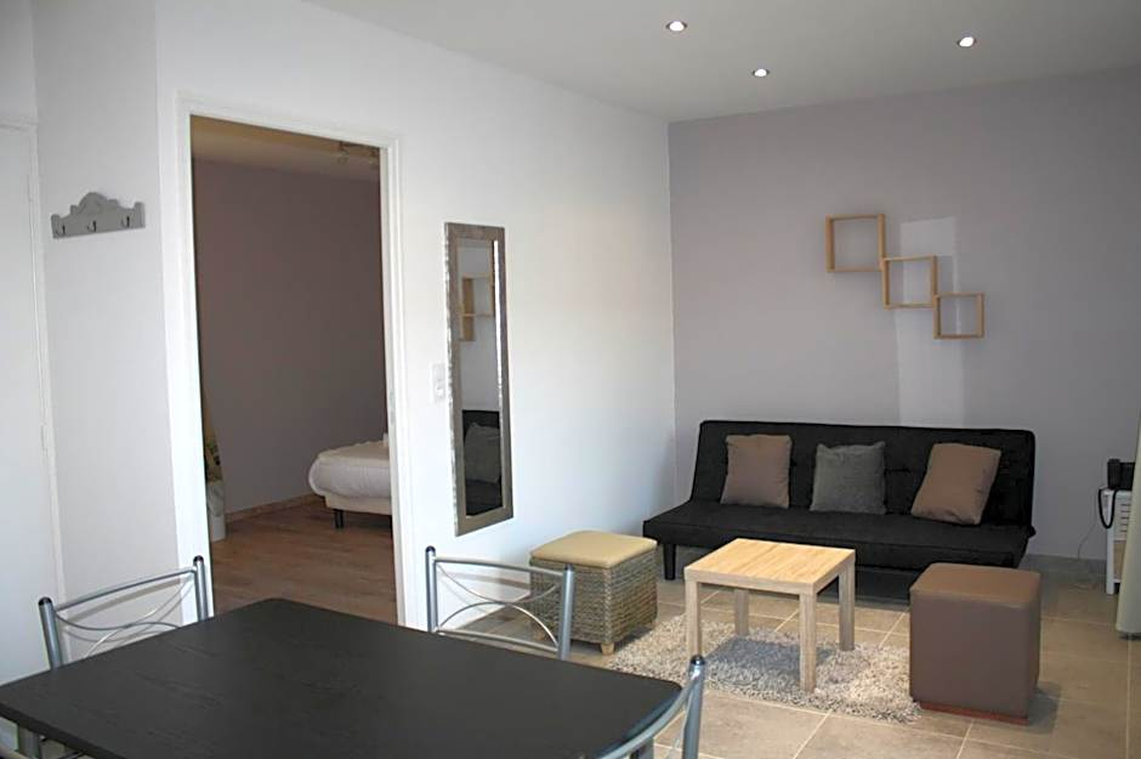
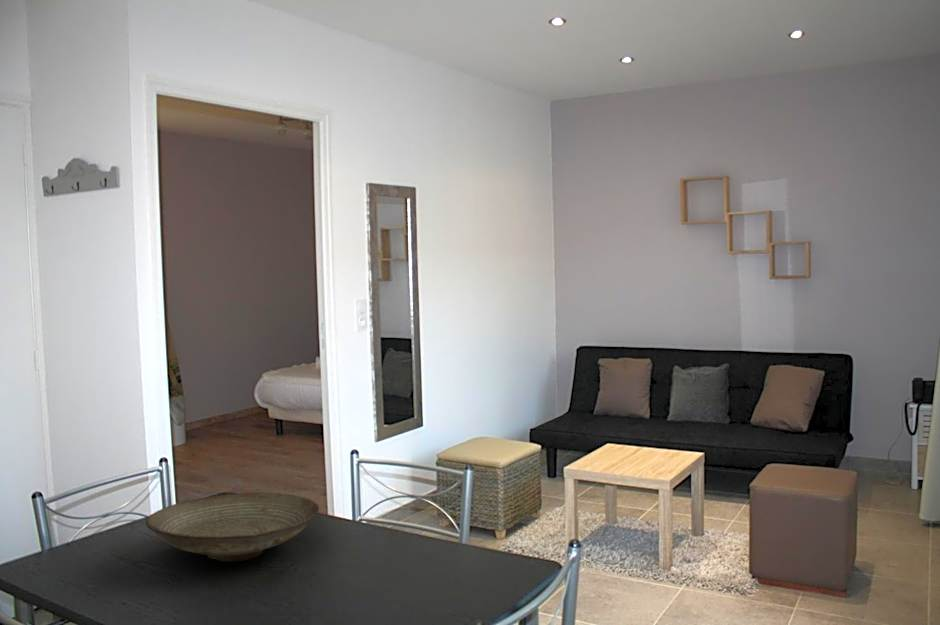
+ decorative bowl [145,491,321,563]
